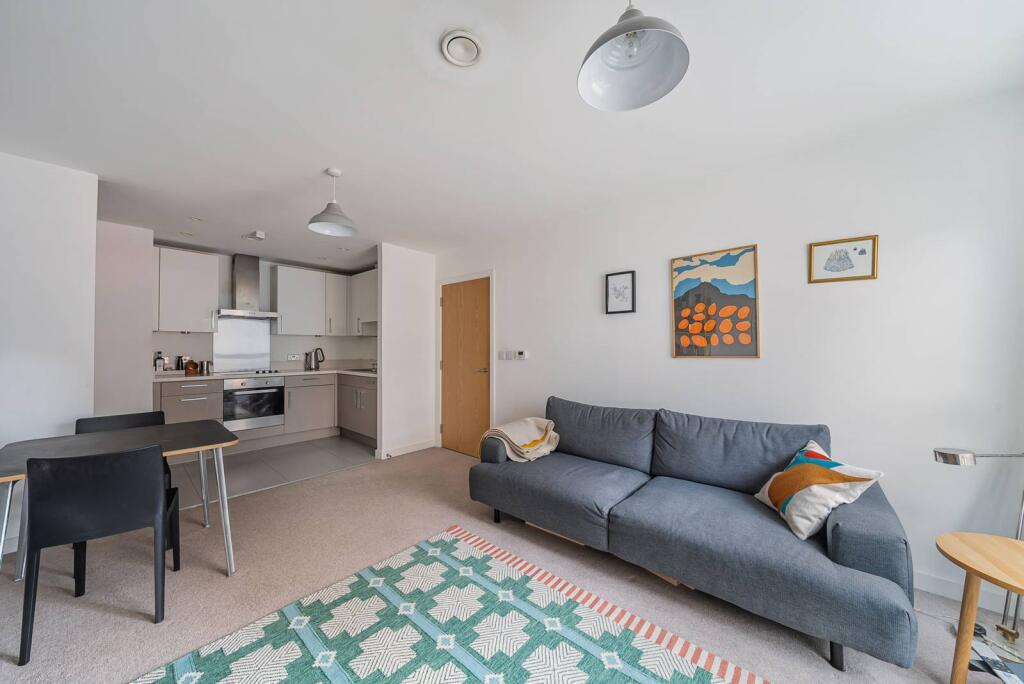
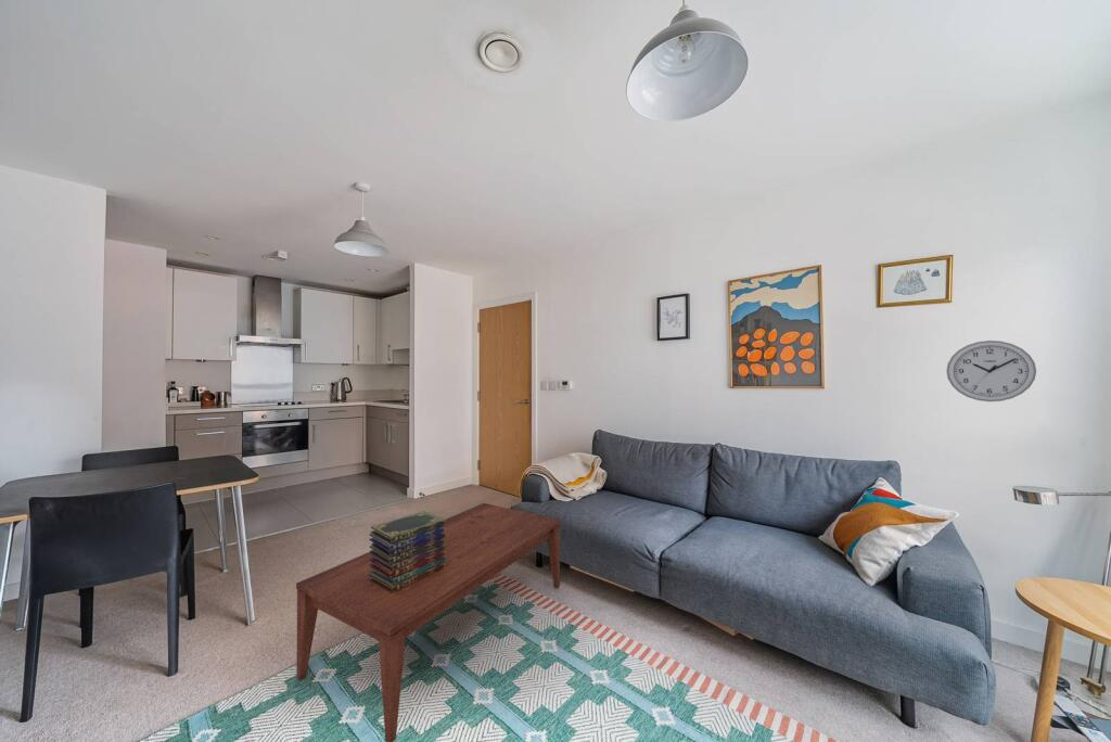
+ book stack [368,510,446,593]
+ coffee table [295,502,562,742]
+ wall clock [945,340,1037,402]
